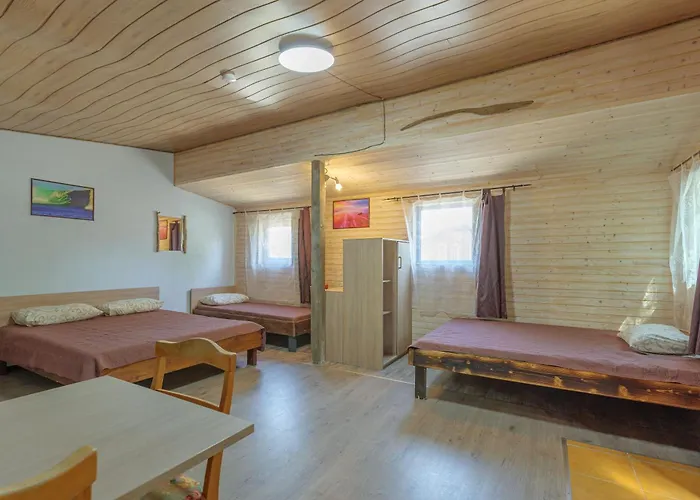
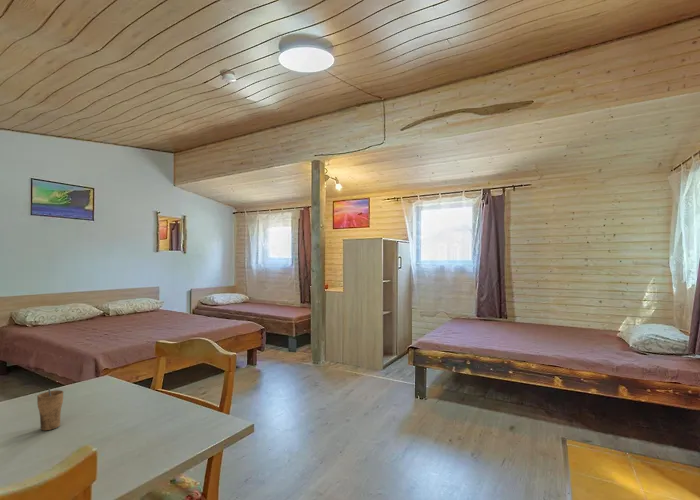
+ cup [36,387,64,431]
